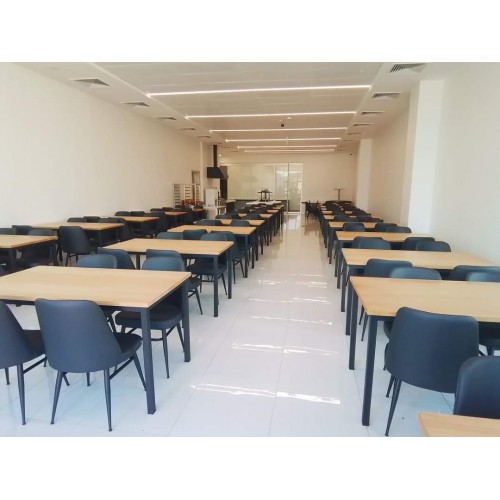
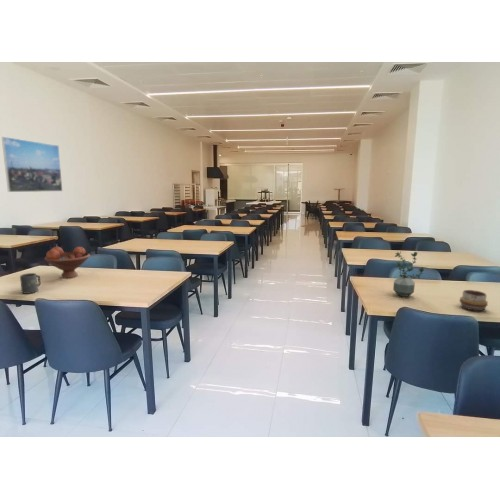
+ fruit bowl [43,246,91,279]
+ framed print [1,136,63,193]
+ potted plant [392,250,425,298]
+ mug [19,272,42,295]
+ decorative bowl [458,289,489,312]
